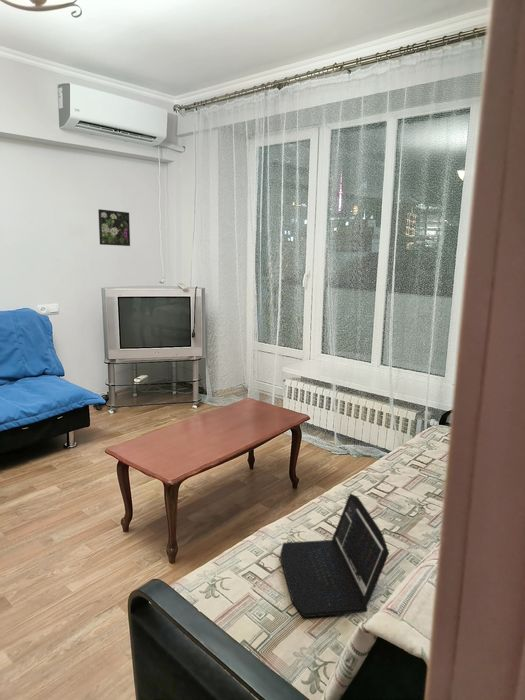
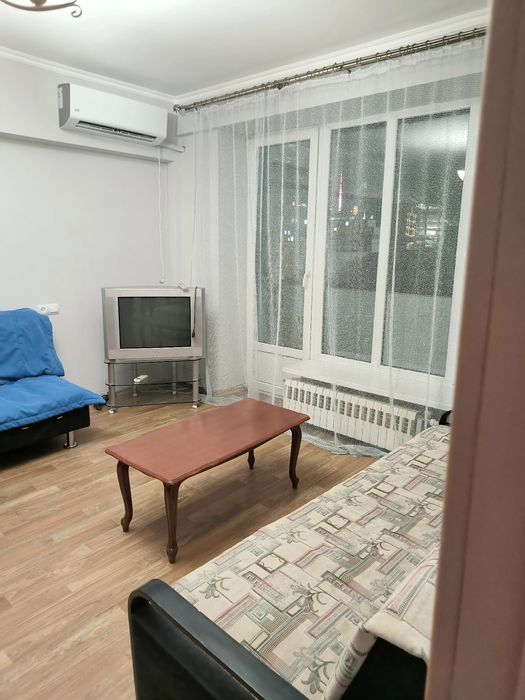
- laptop [279,492,390,618]
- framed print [97,208,131,247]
